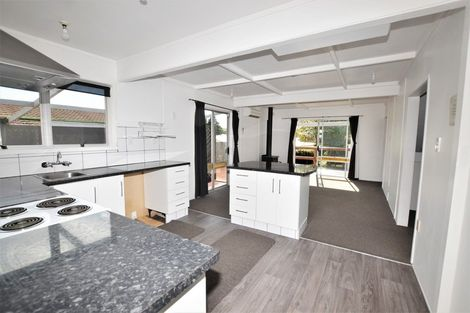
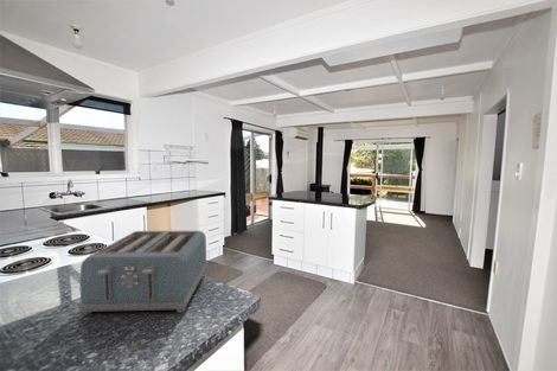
+ toaster [77,230,210,315]
